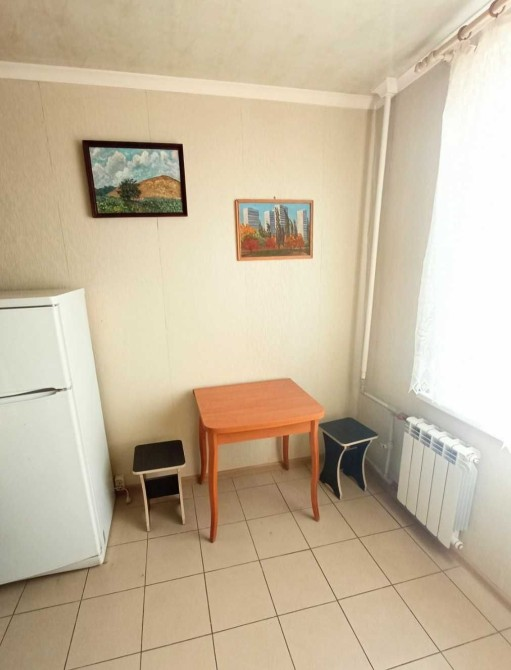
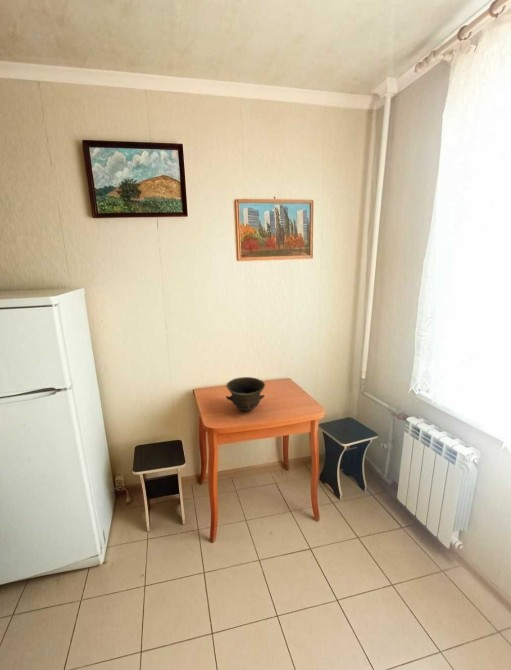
+ bowl [225,376,266,412]
